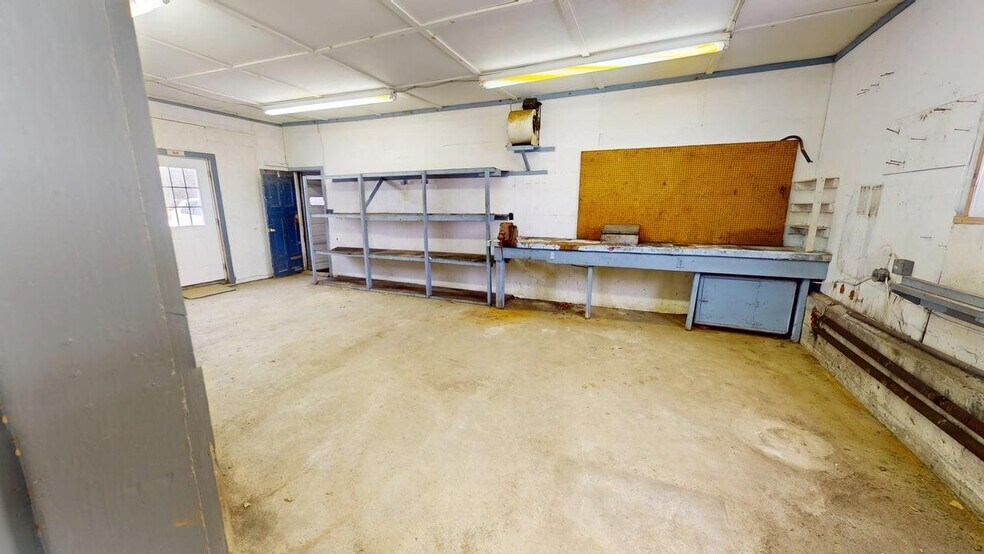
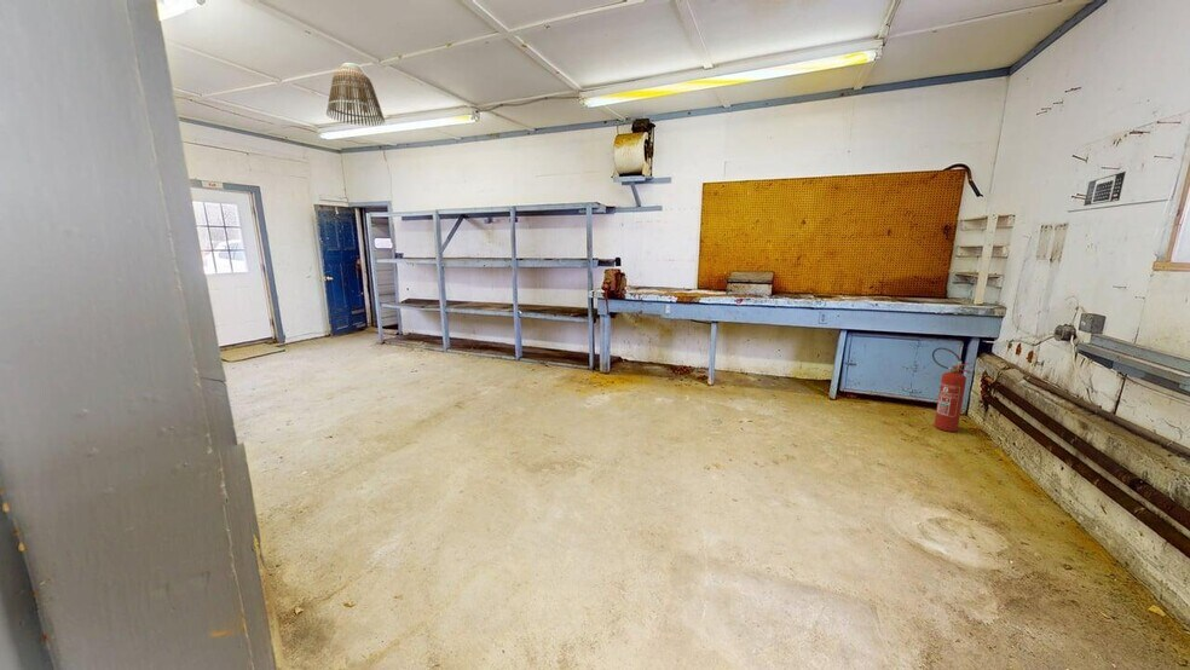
+ calendar [1082,171,1127,207]
+ lamp shade [325,62,386,127]
+ fire extinguisher [931,347,972,433]
